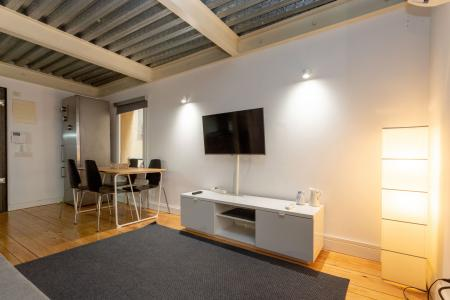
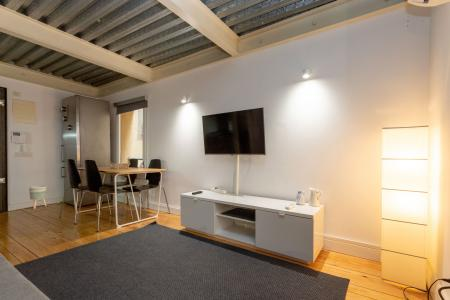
+ planter [28,185,48,210]
